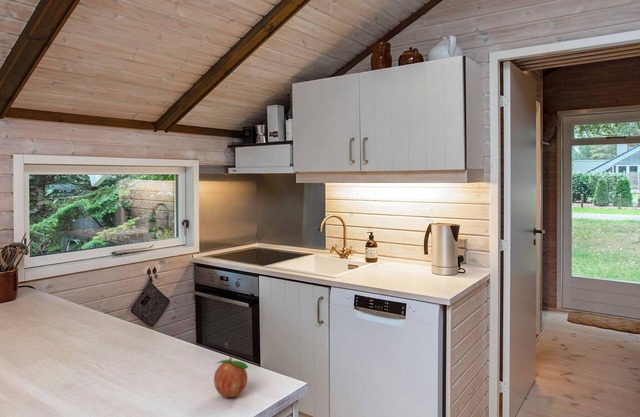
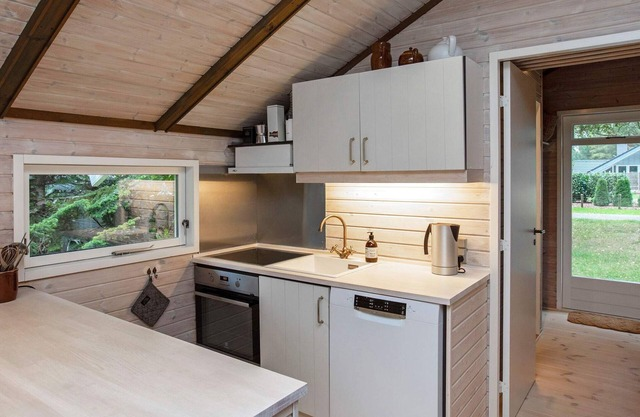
- fruit [213,356,249,398]
